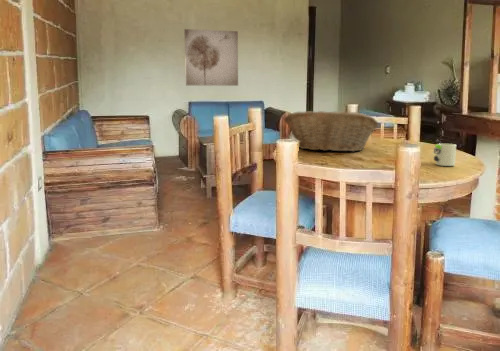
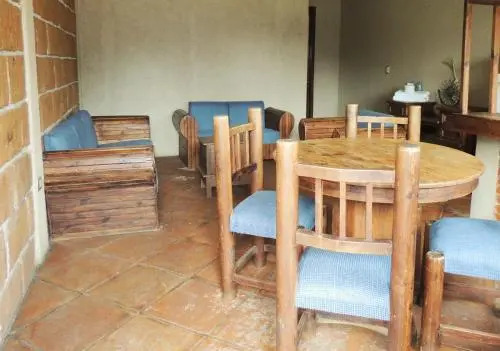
- wall art [183,28,239,87]
- mug [433,139,457,167]
- fruit basket [283,110,379,152]
